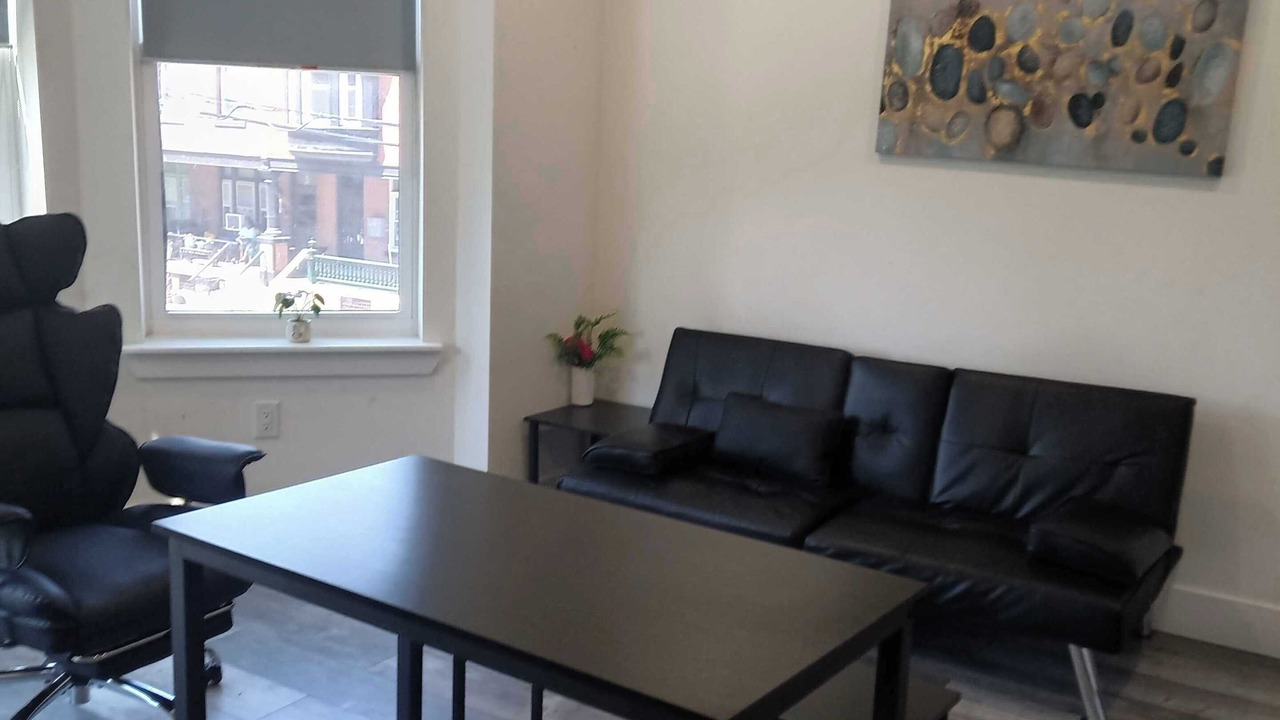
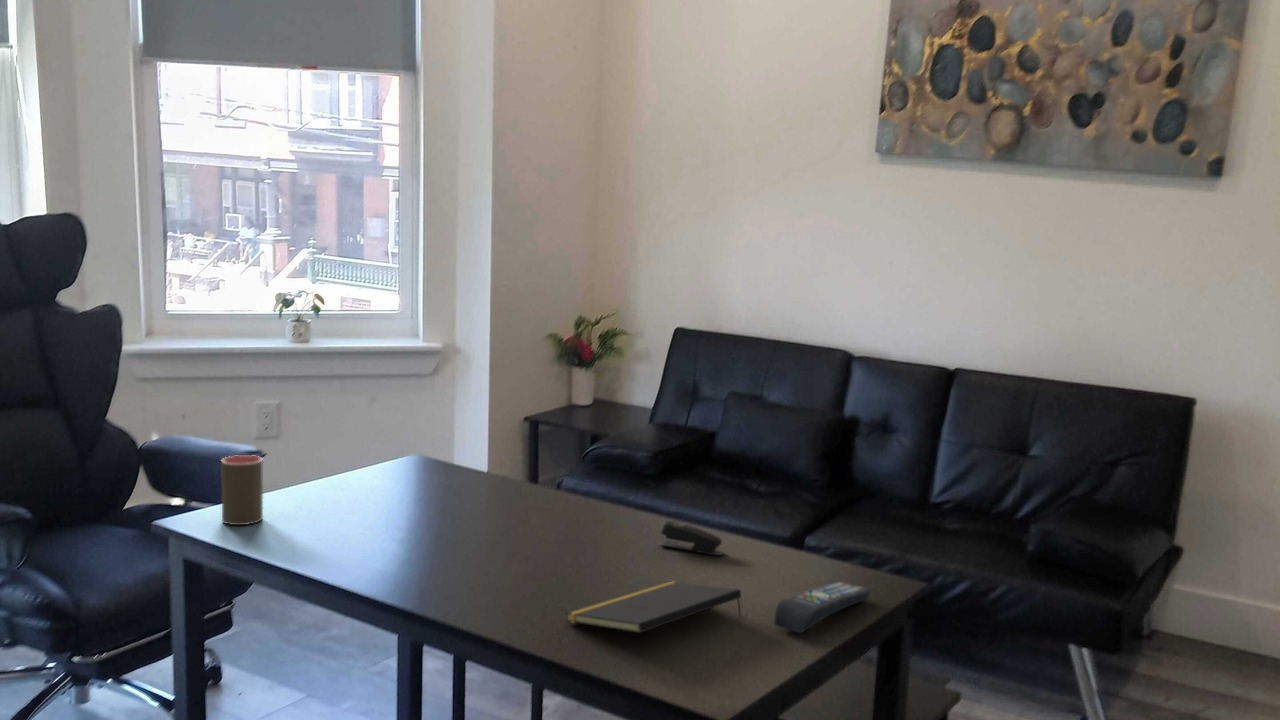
+ stapler [658,519,726,557]
+ remote control [774,580,871,634]
+ notepad [564,580,742,634]
+ cup [221,454,264,526]
